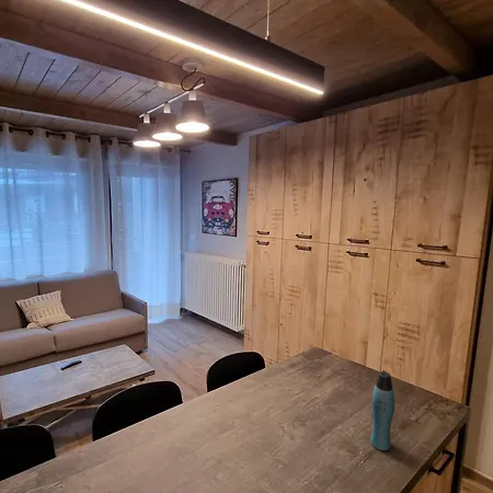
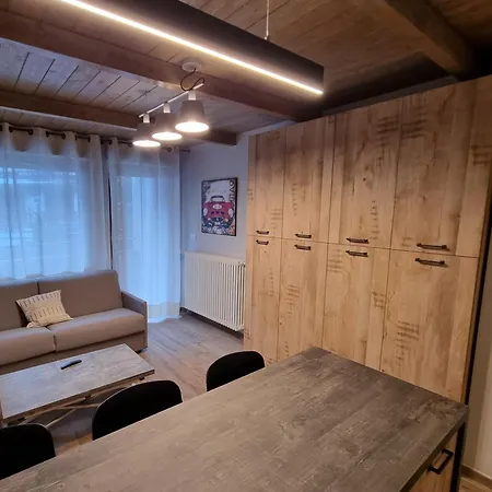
- bottle [369,370,395,451]
